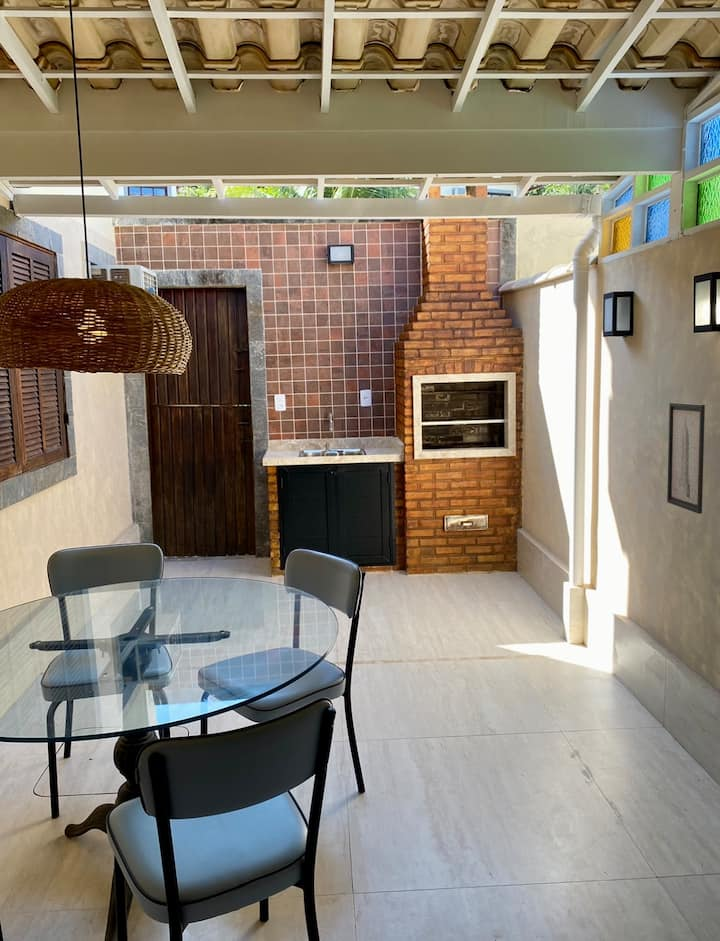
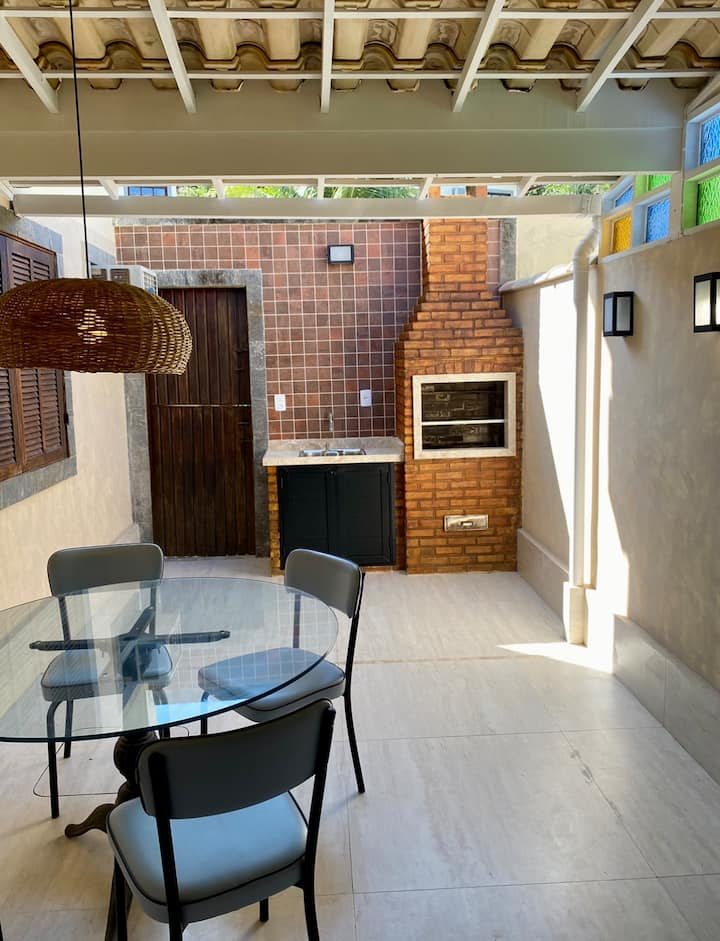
- wall art [666,402,706,515]
